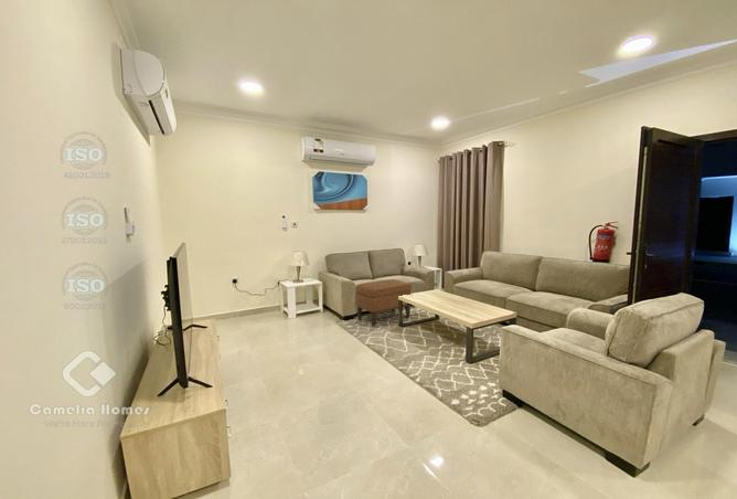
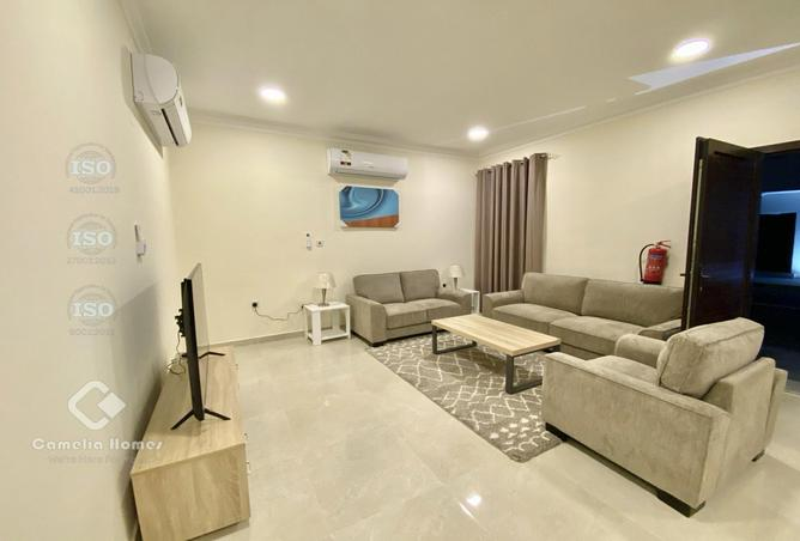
- ottoman [354,278,413,327]
